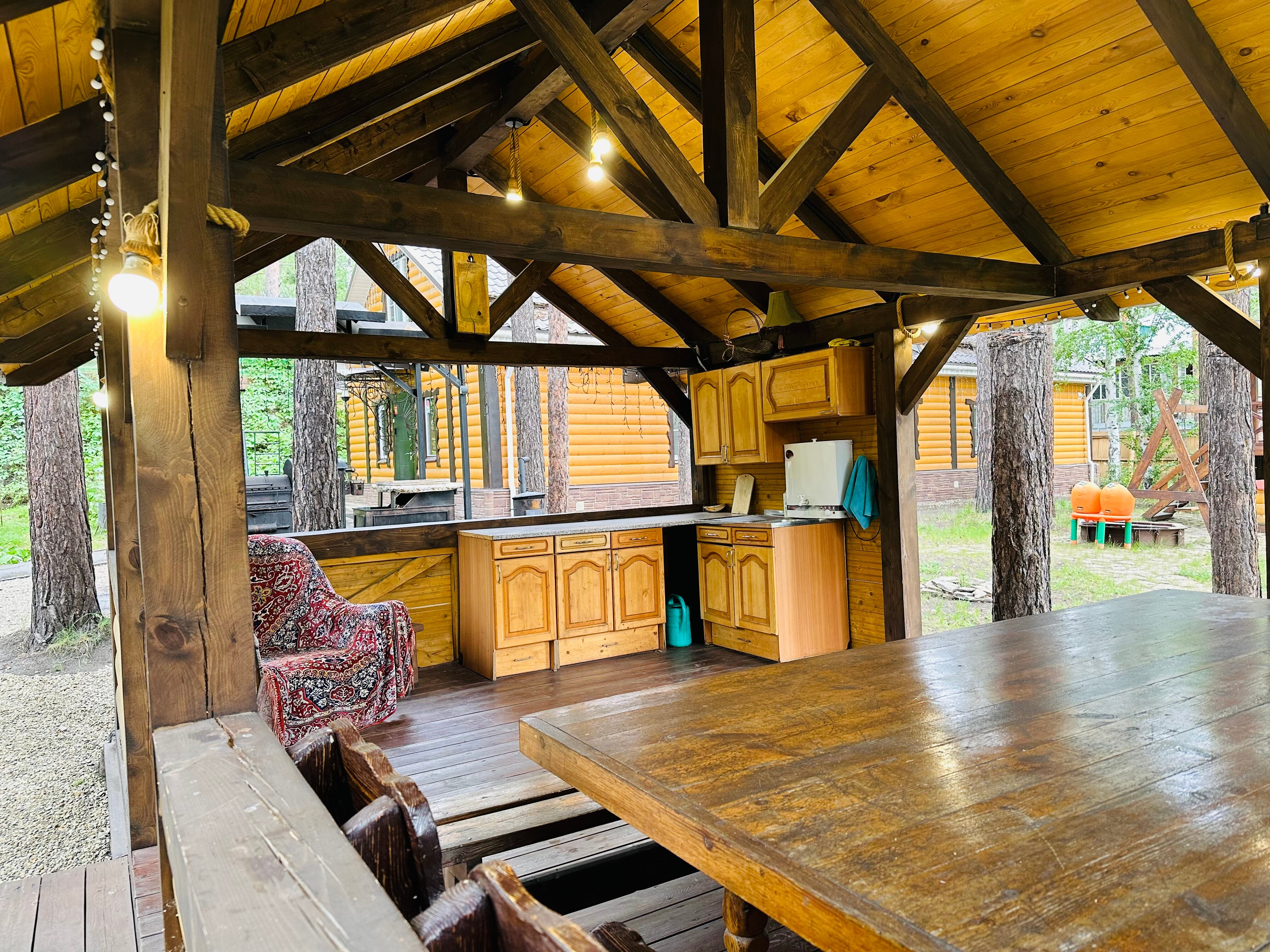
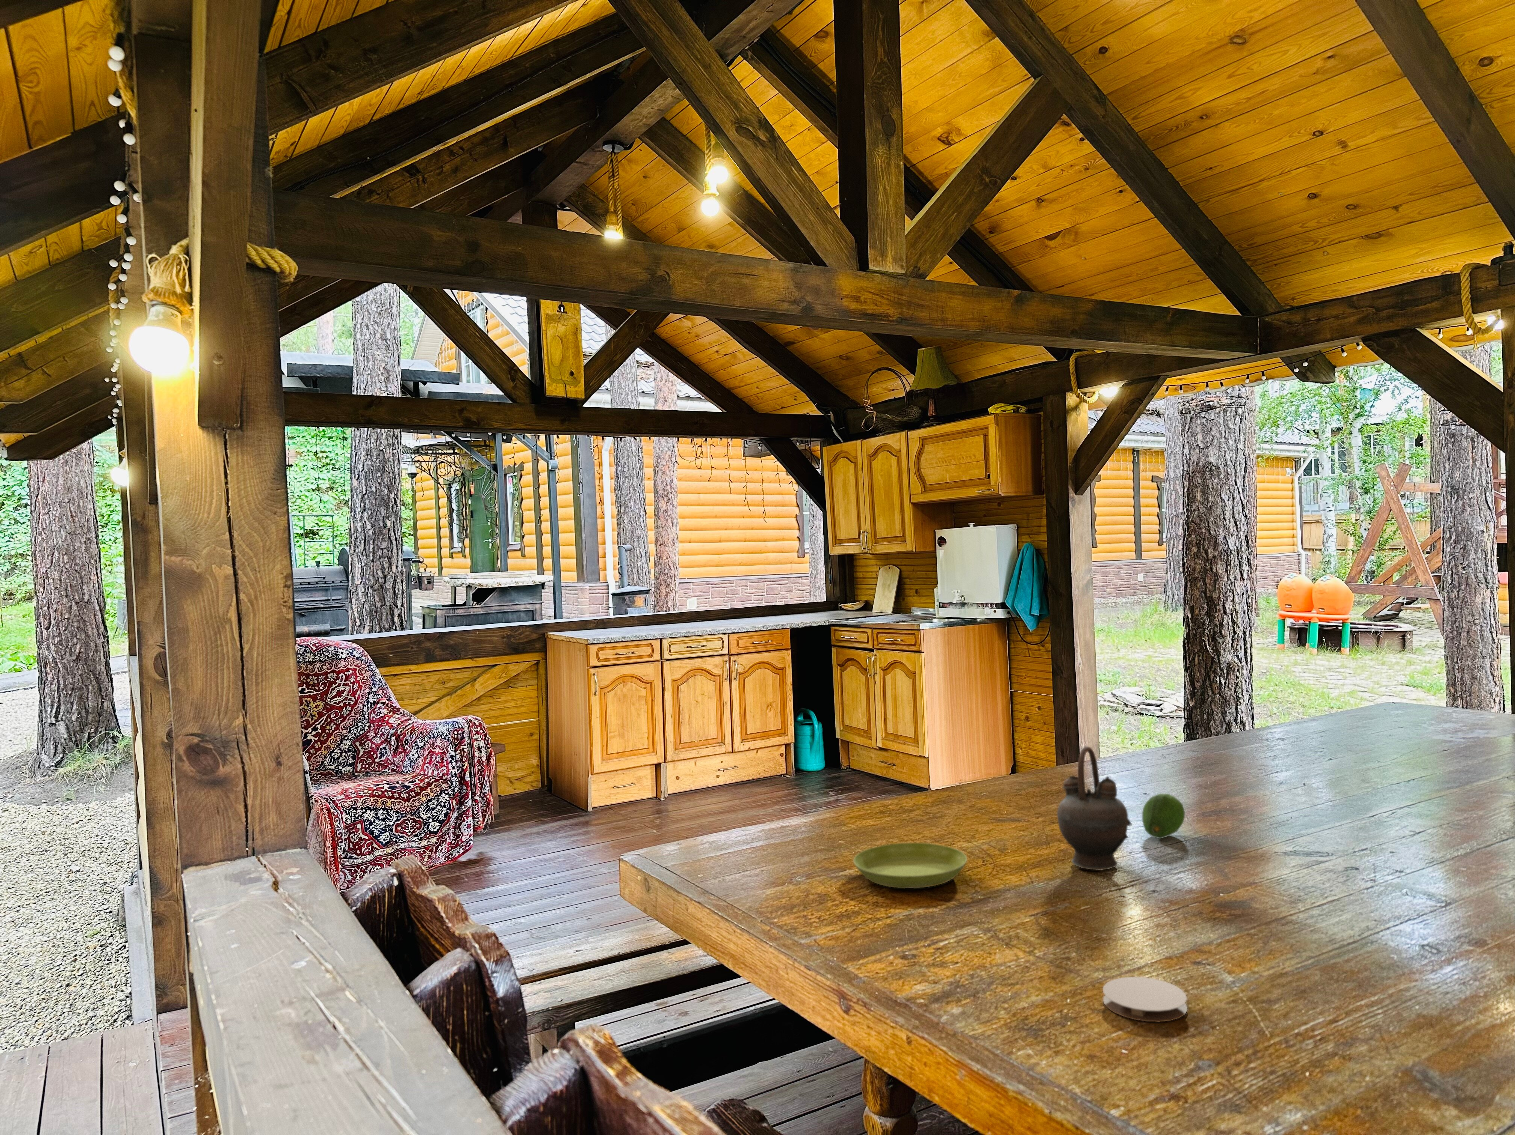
+ coaster [1102,976,1188,1023]
+ teapot [1057,746,1132,870]
+ saucer [853,842,967,888]
+ fruit [1142,794,1185,839]
